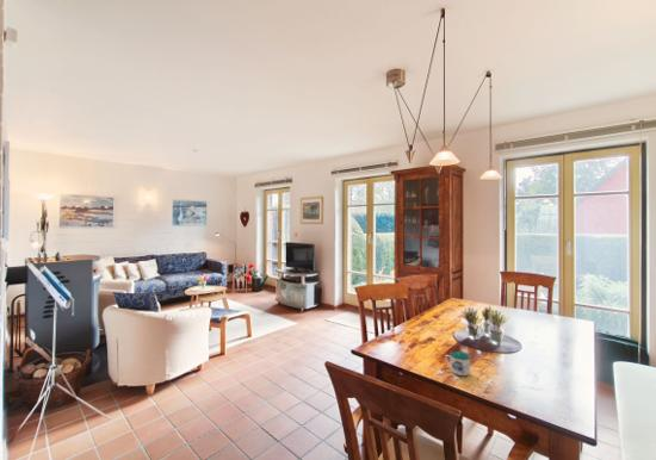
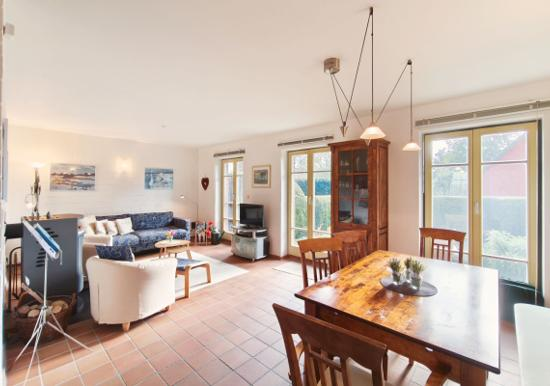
- mug [444,350,472,377]
